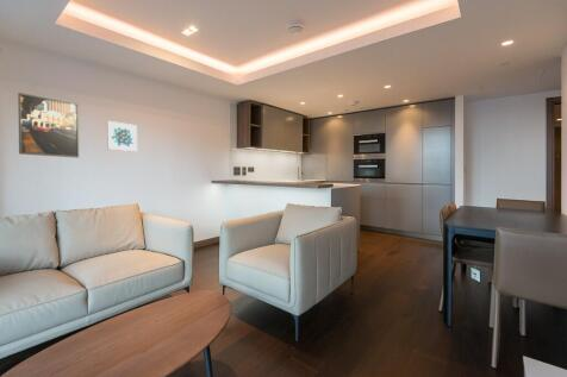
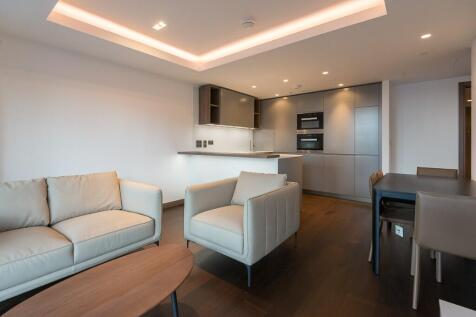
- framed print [17,92,80,159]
- wall art [106,120,138,152]
